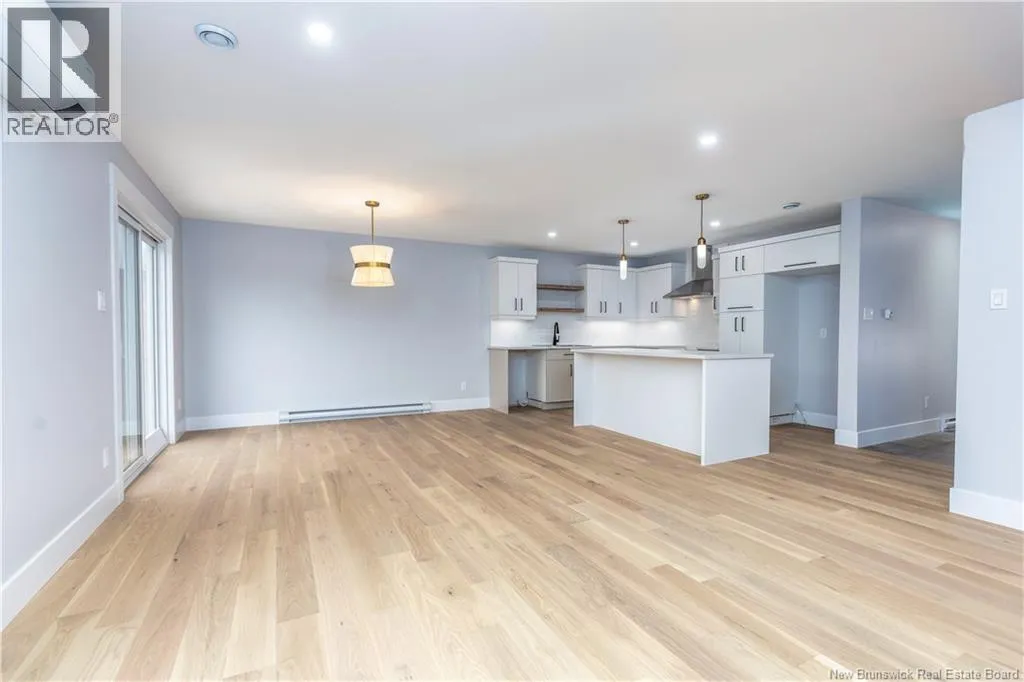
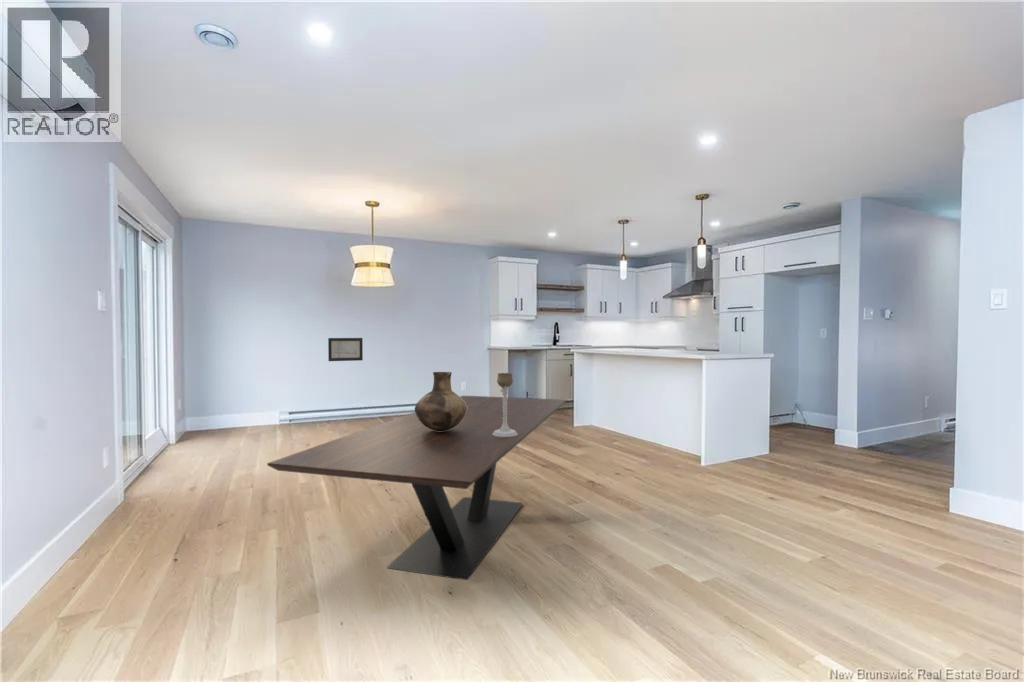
+ vase [414,371,467,431]
+ wall art [327,337,364,362]
+ dining table [266,395,568,581]
+ candle holder [493,372,518,437]
